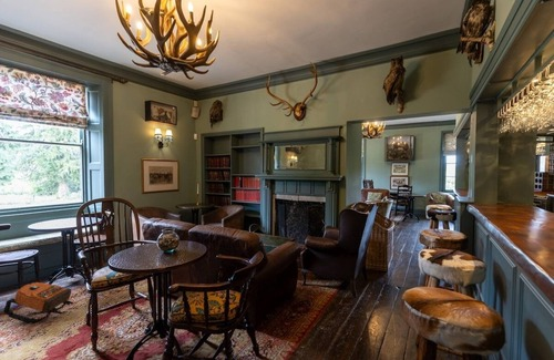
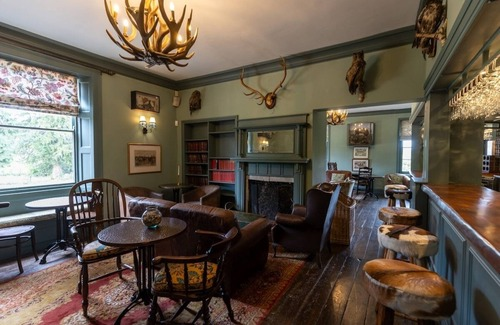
- backpack [2,281,74,325]
